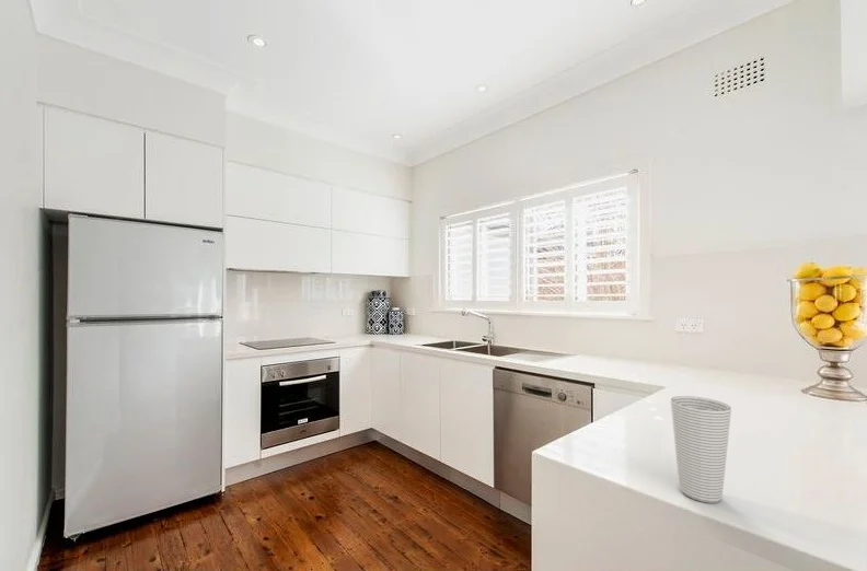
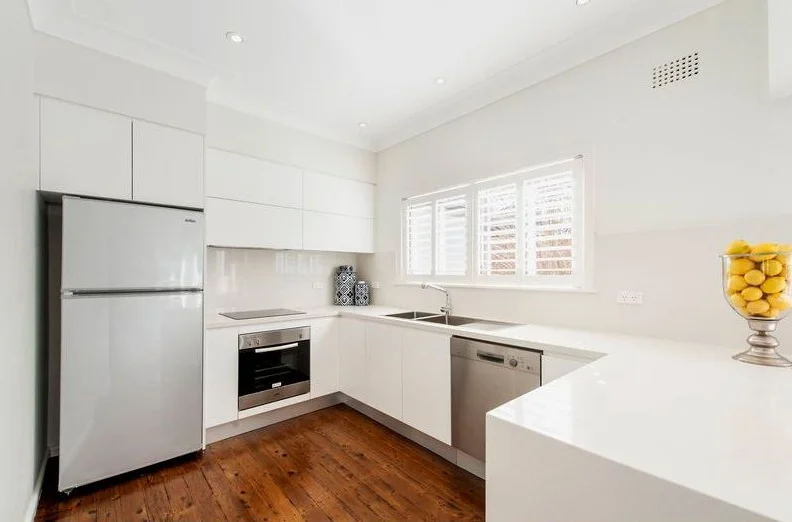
- cup [670,395,732,504]
